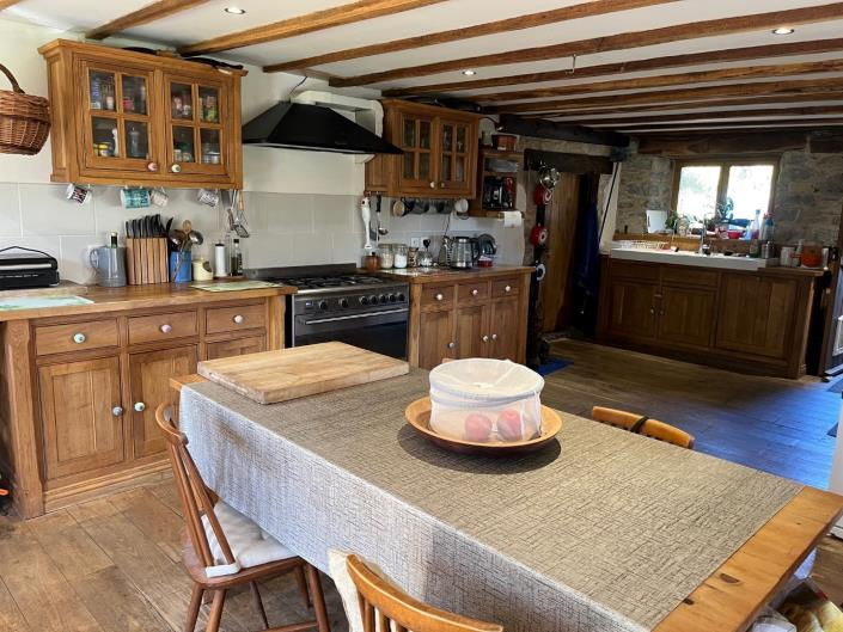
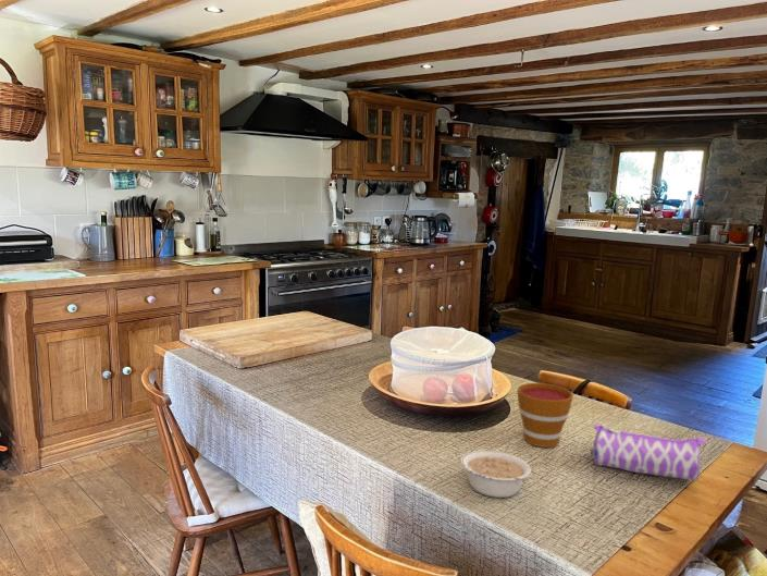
+ cup [517,382,574,449]
+ pencil case [589,421,707,481]
+ legume [459,450,532,499]
